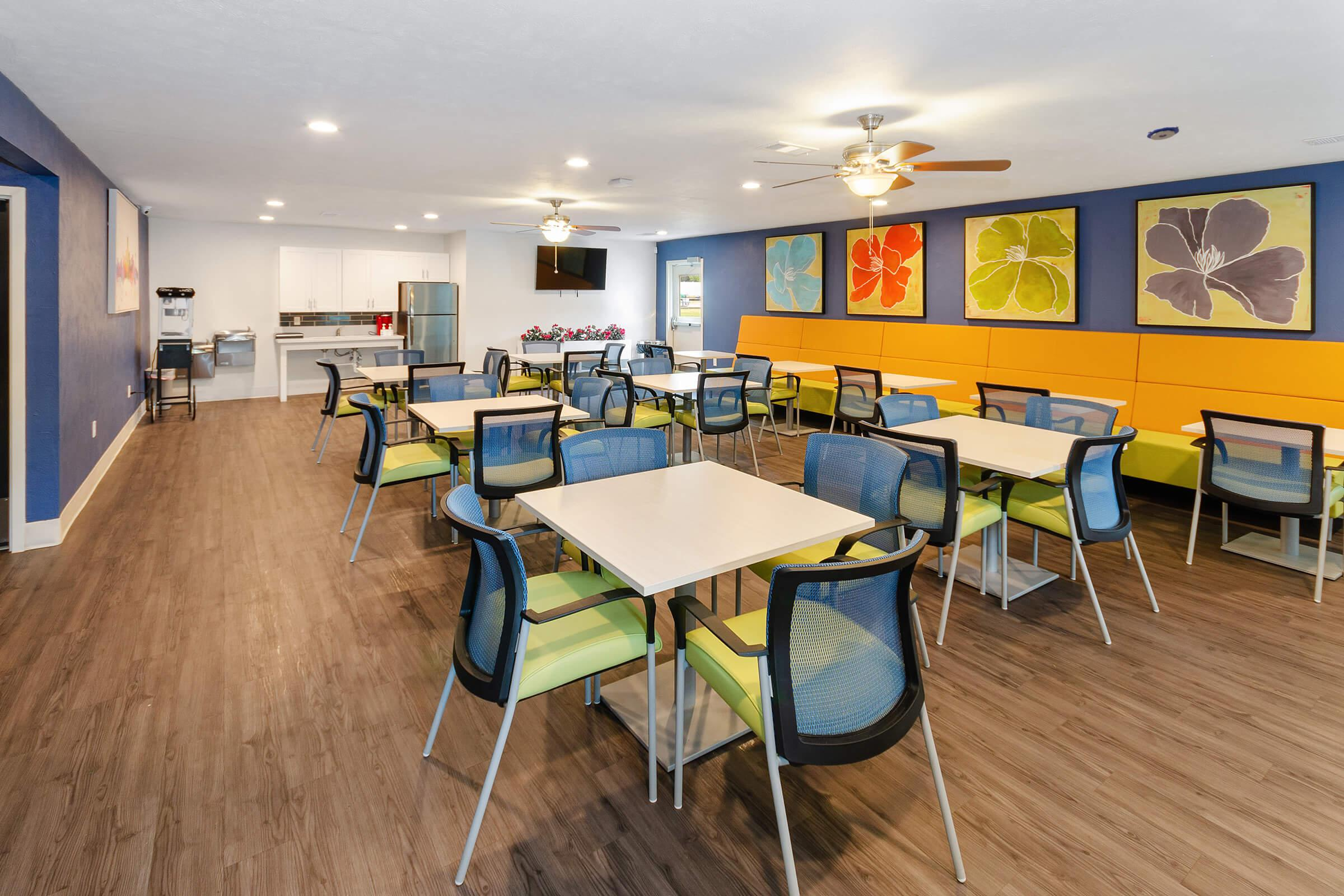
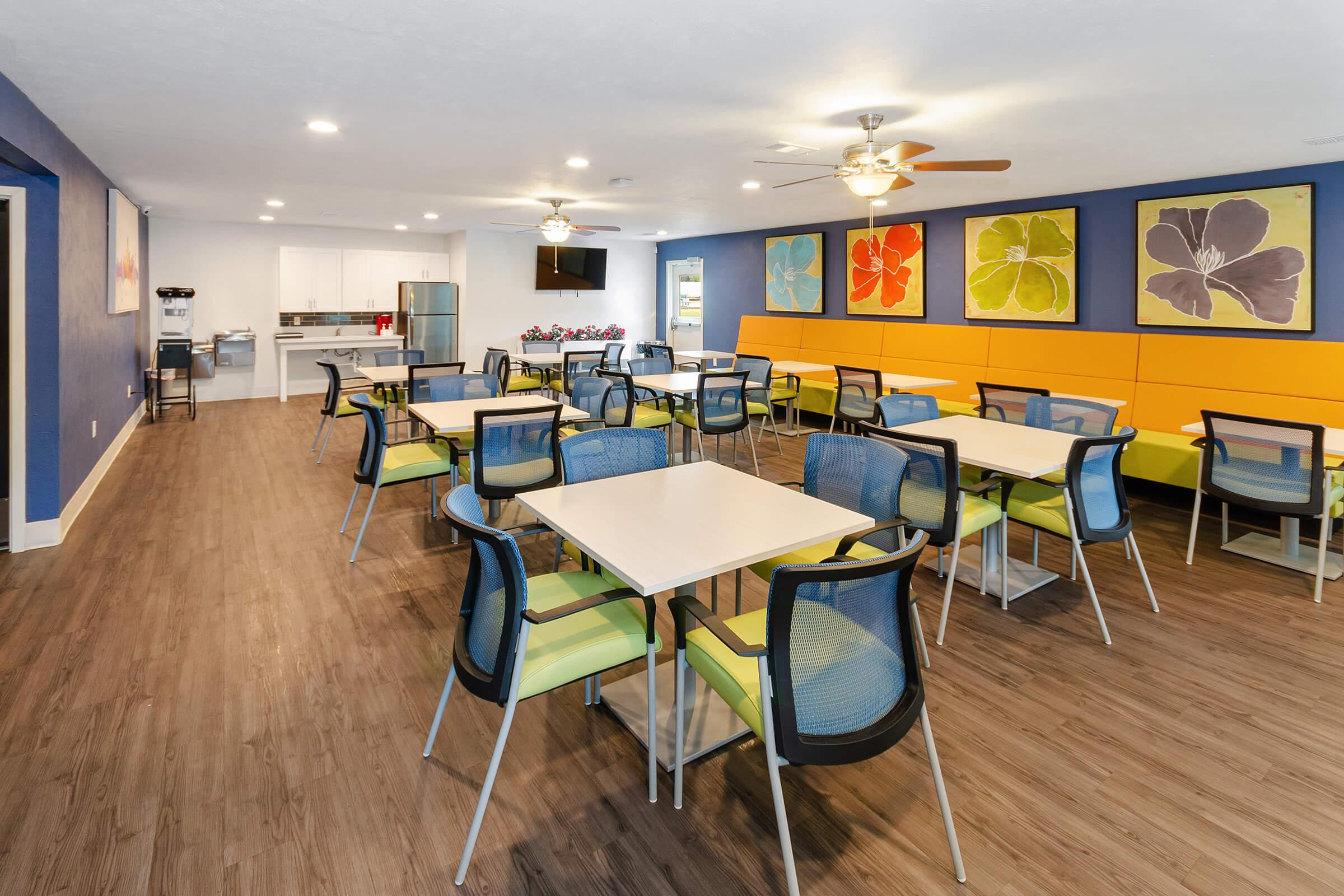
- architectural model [1146,125,1180,141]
